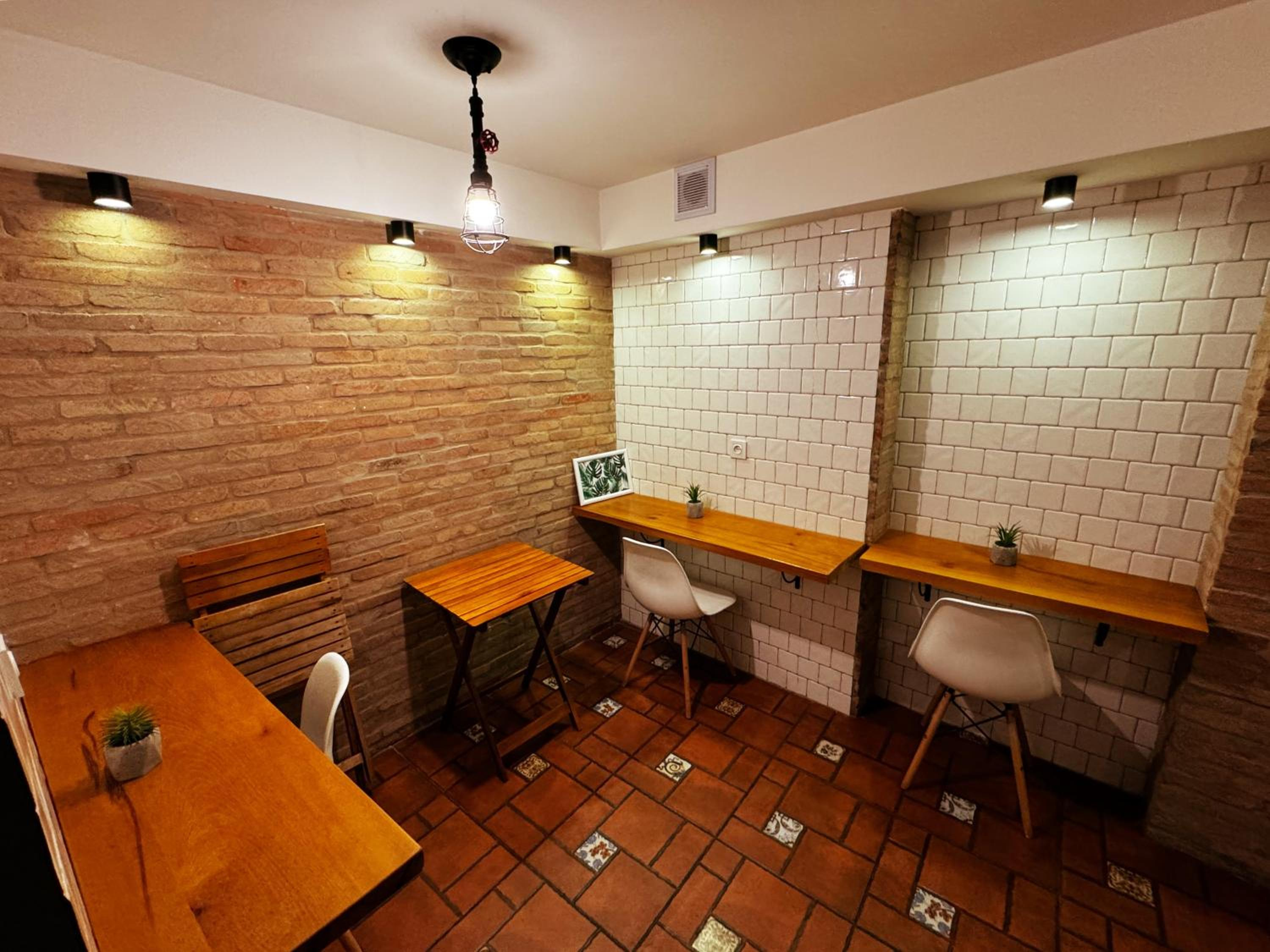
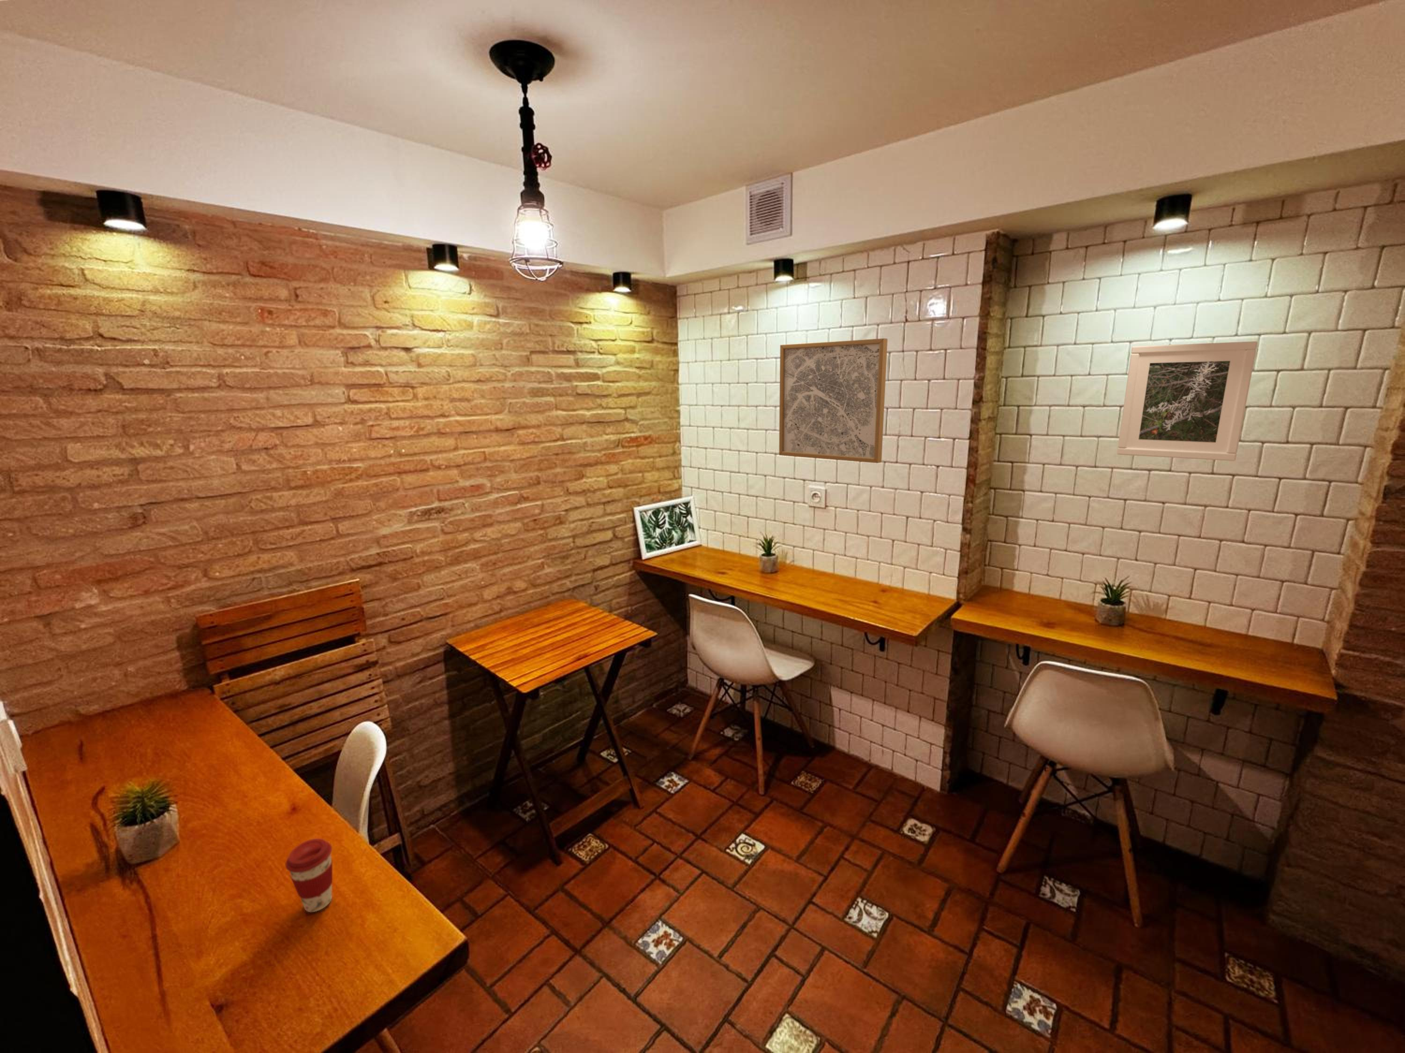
+ coffee cup [285,838,333,913]
+ wall art [779,337,888,463]
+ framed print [1116,341,1258,461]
